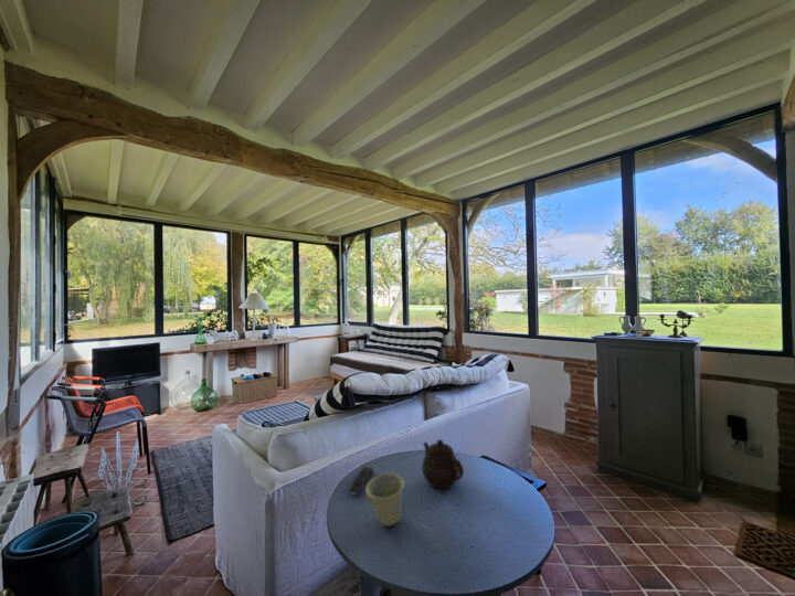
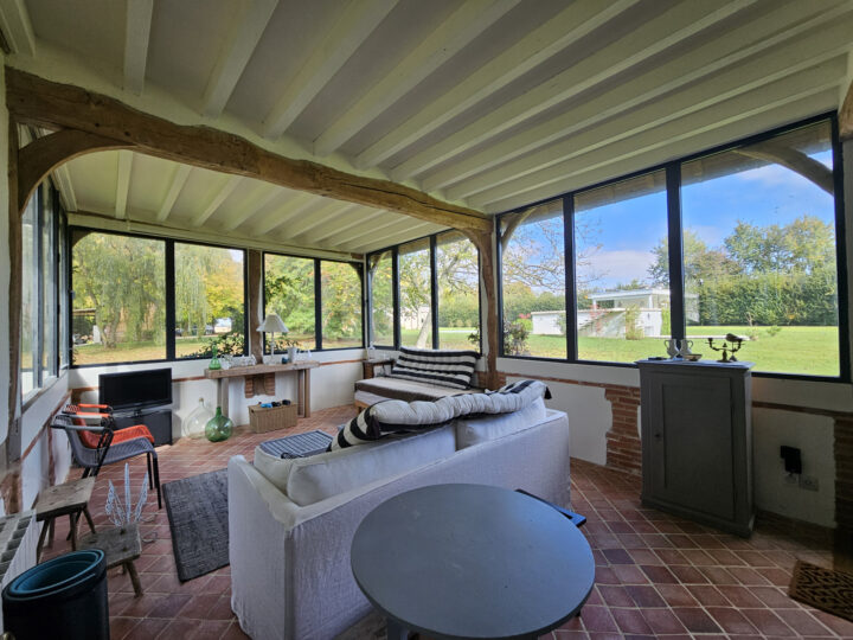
- cup [364,472,406,526]
- remote control [349,466,374,497]
- teapot [421,438,465,490]
